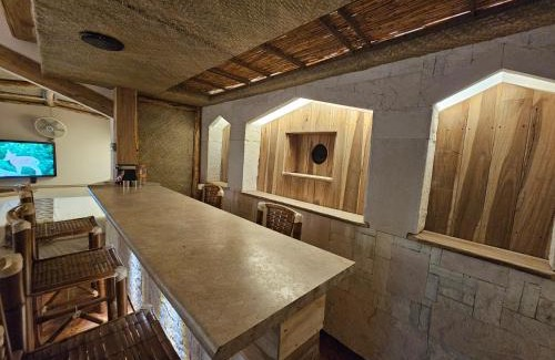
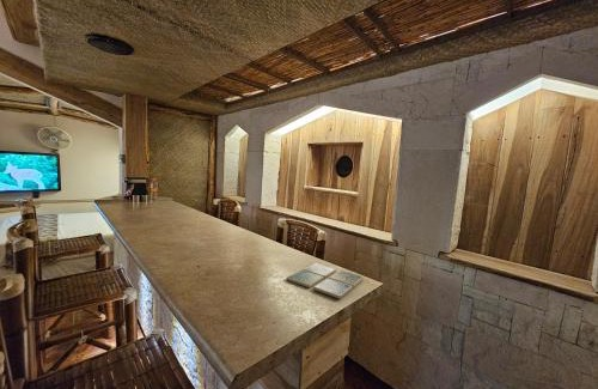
+ drink coaster [285,262,365,300]
